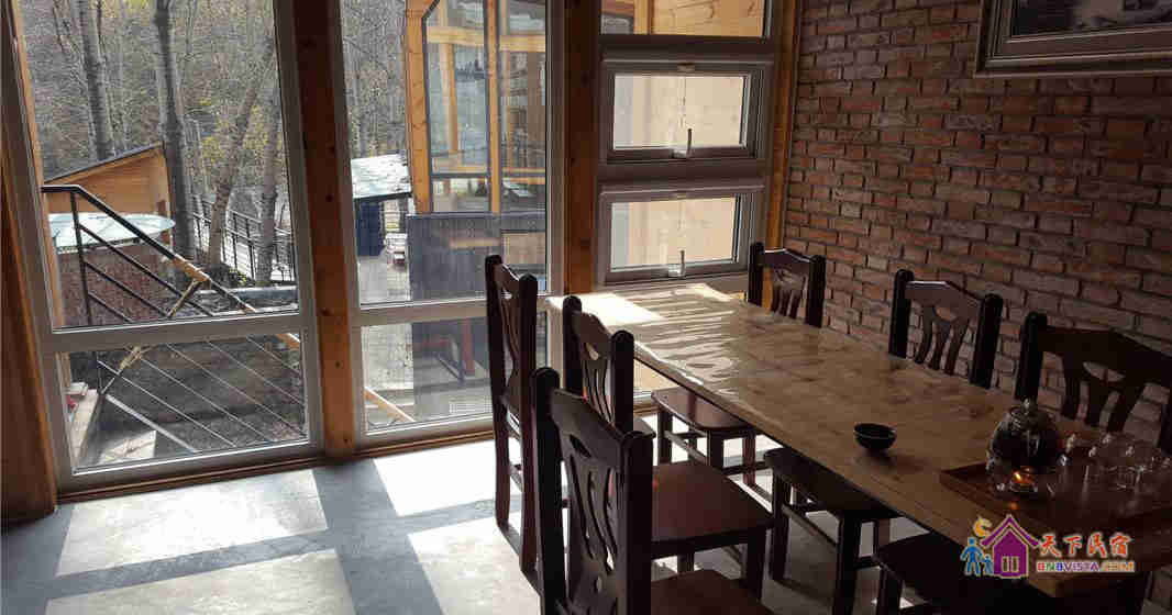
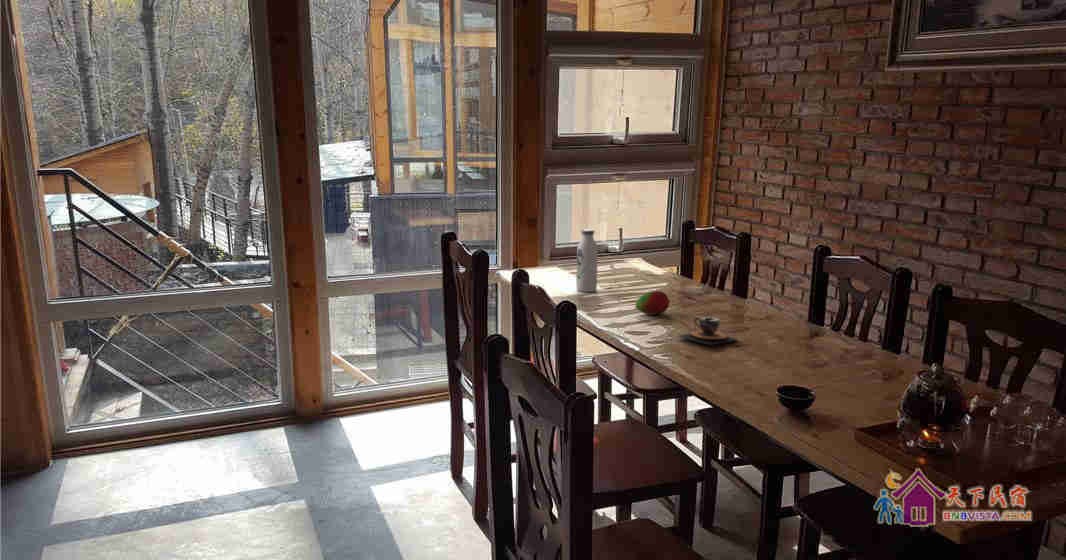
+ fruit [635,290,671,316]
+ water bottle [575,228,599,293]
+ teacup [678,316,740,346]
